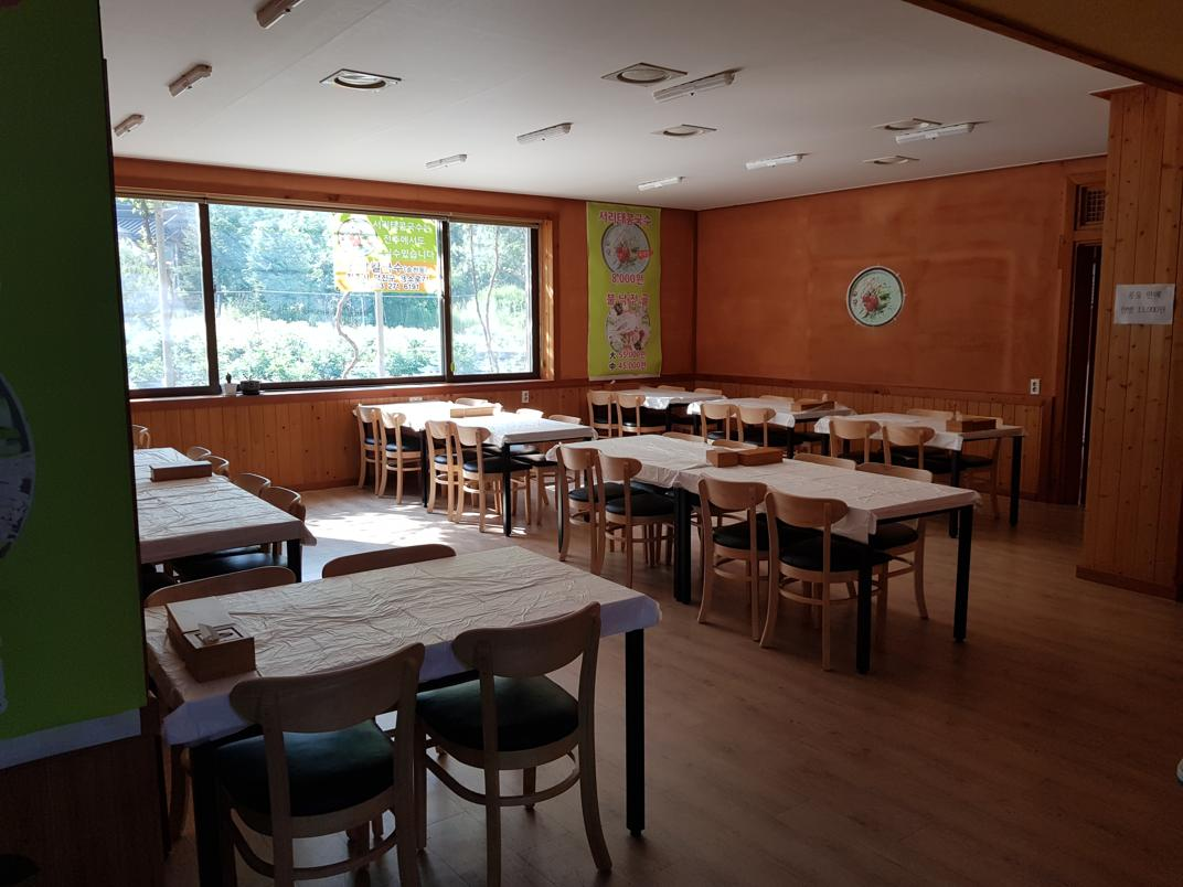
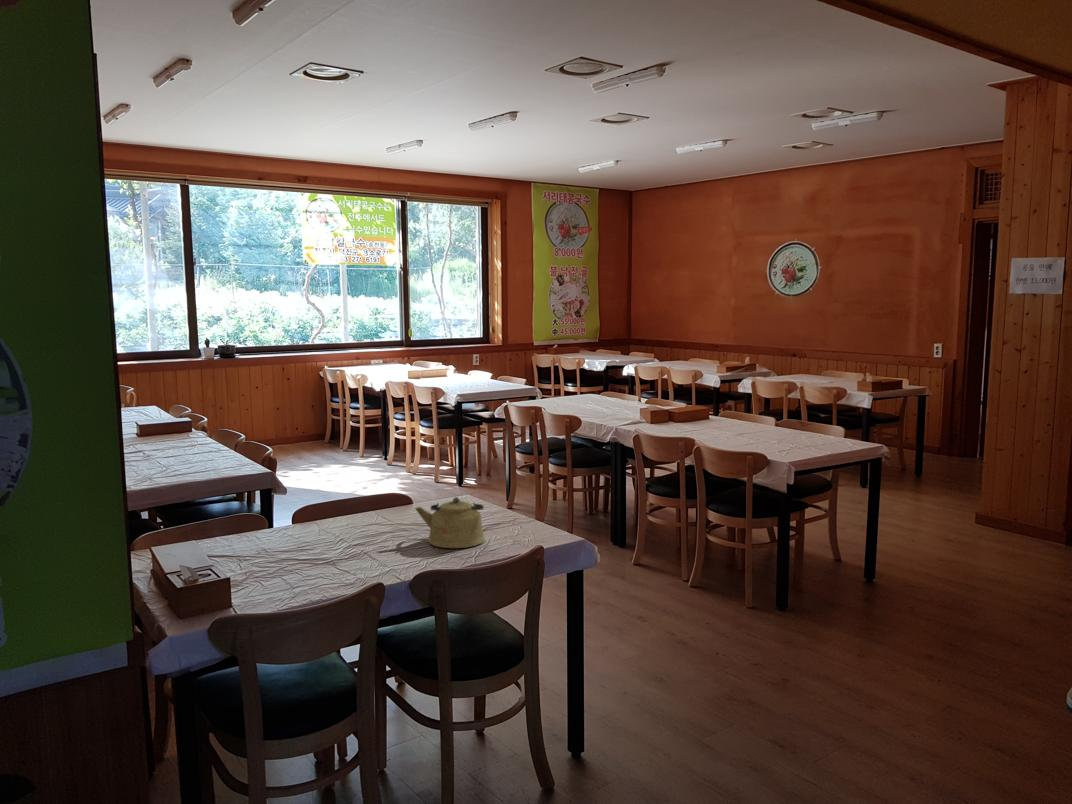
+ kettle [414,496,486,549]
